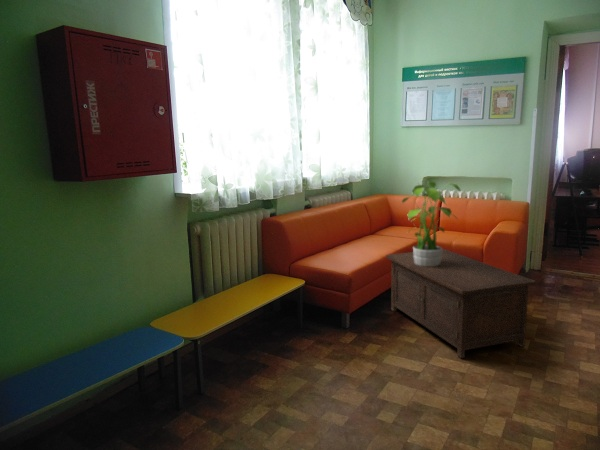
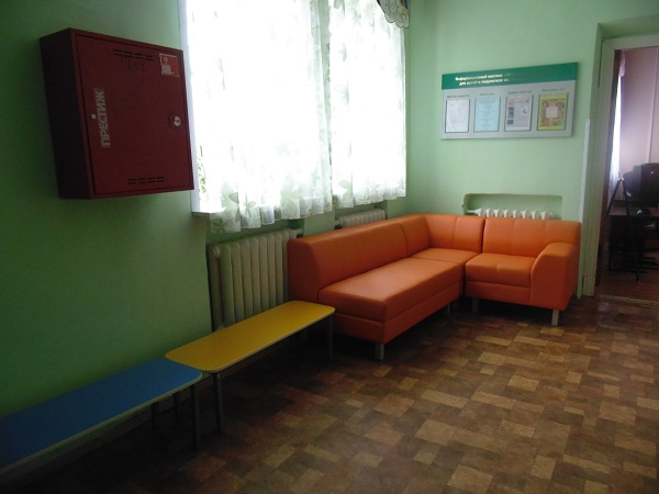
- cabinet [385,248,537,359]
- potted plant [400,180,462,267]
